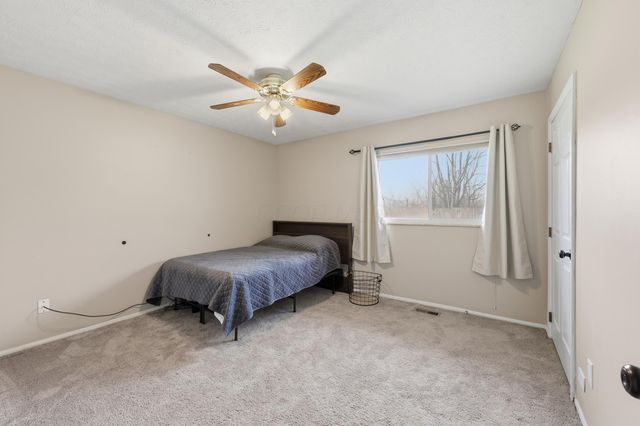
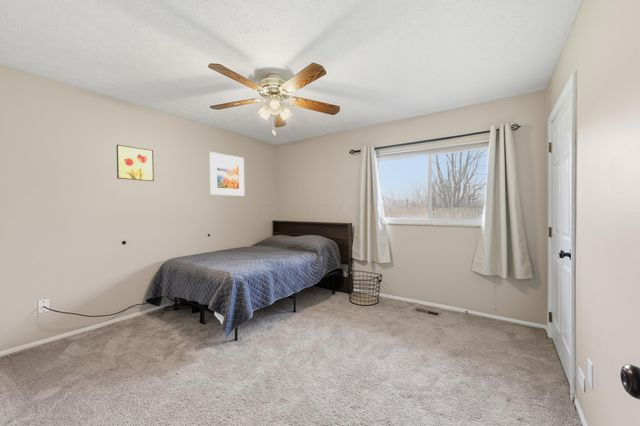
+ wall art [116,144,155,182]
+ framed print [209,151,245,197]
